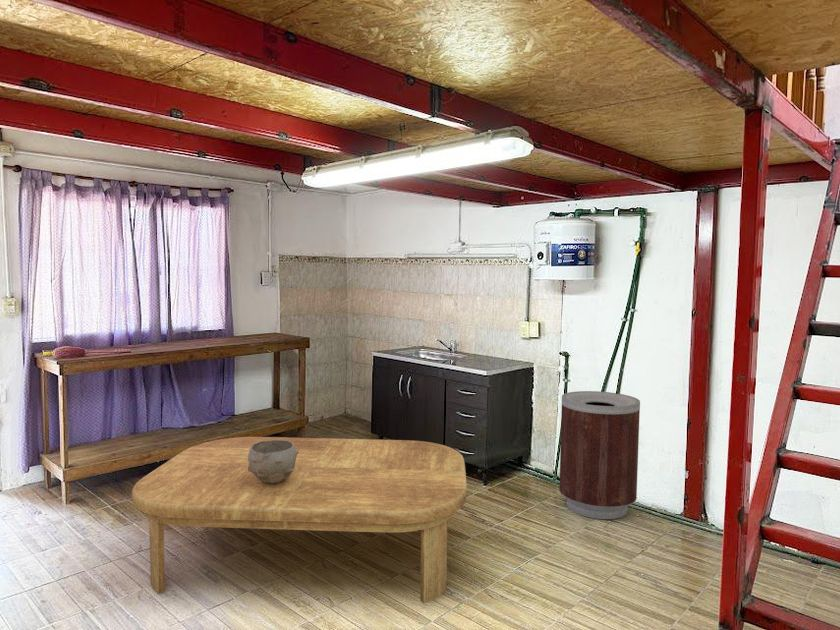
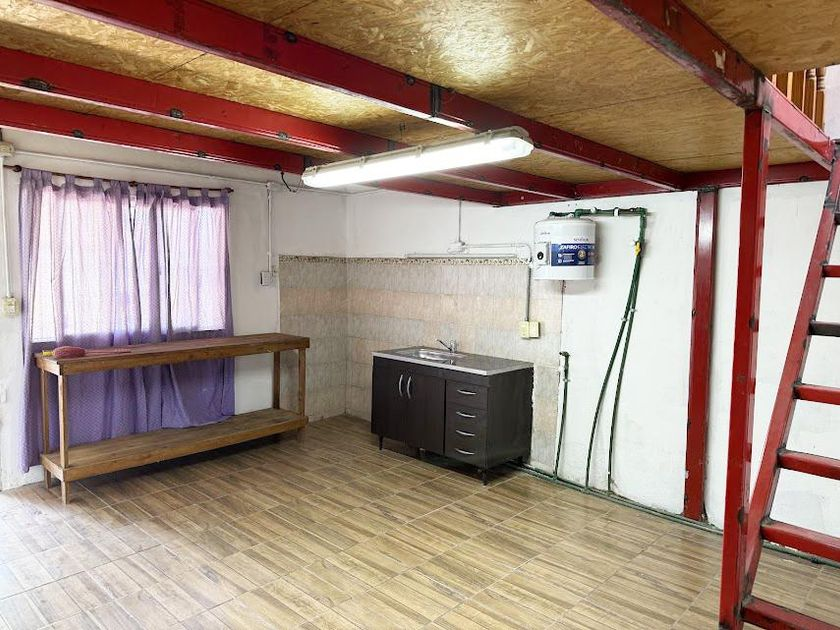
- bowl [248,440,299,484]
- dining table [131,436,468,604]
- trash can [558,390,641,520]
